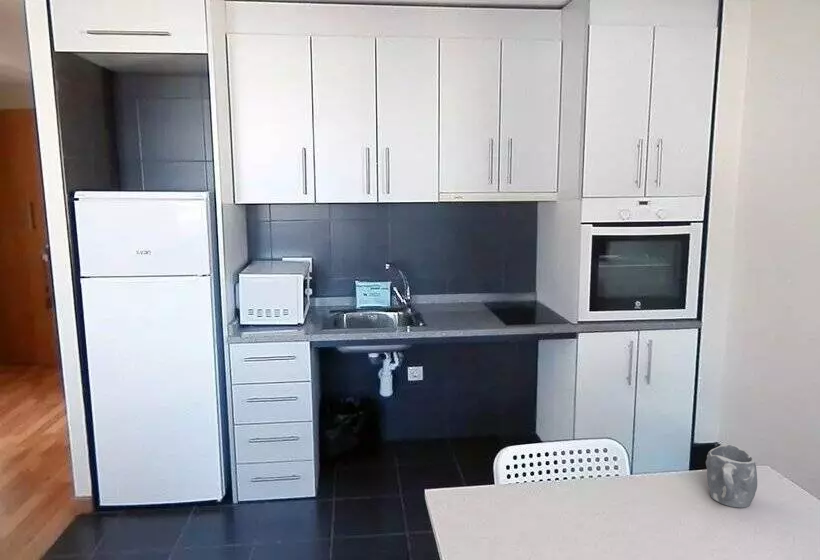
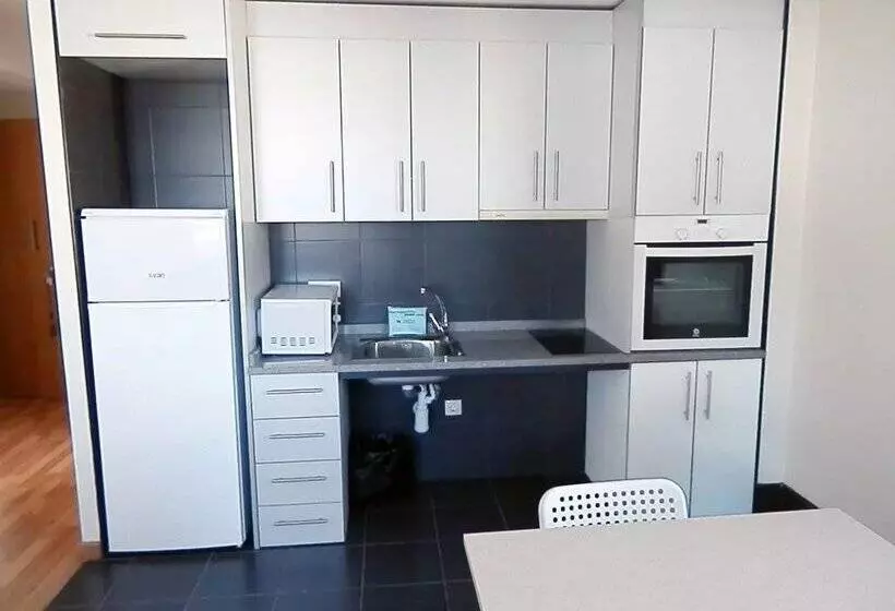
- mug [705,443,758,509]
